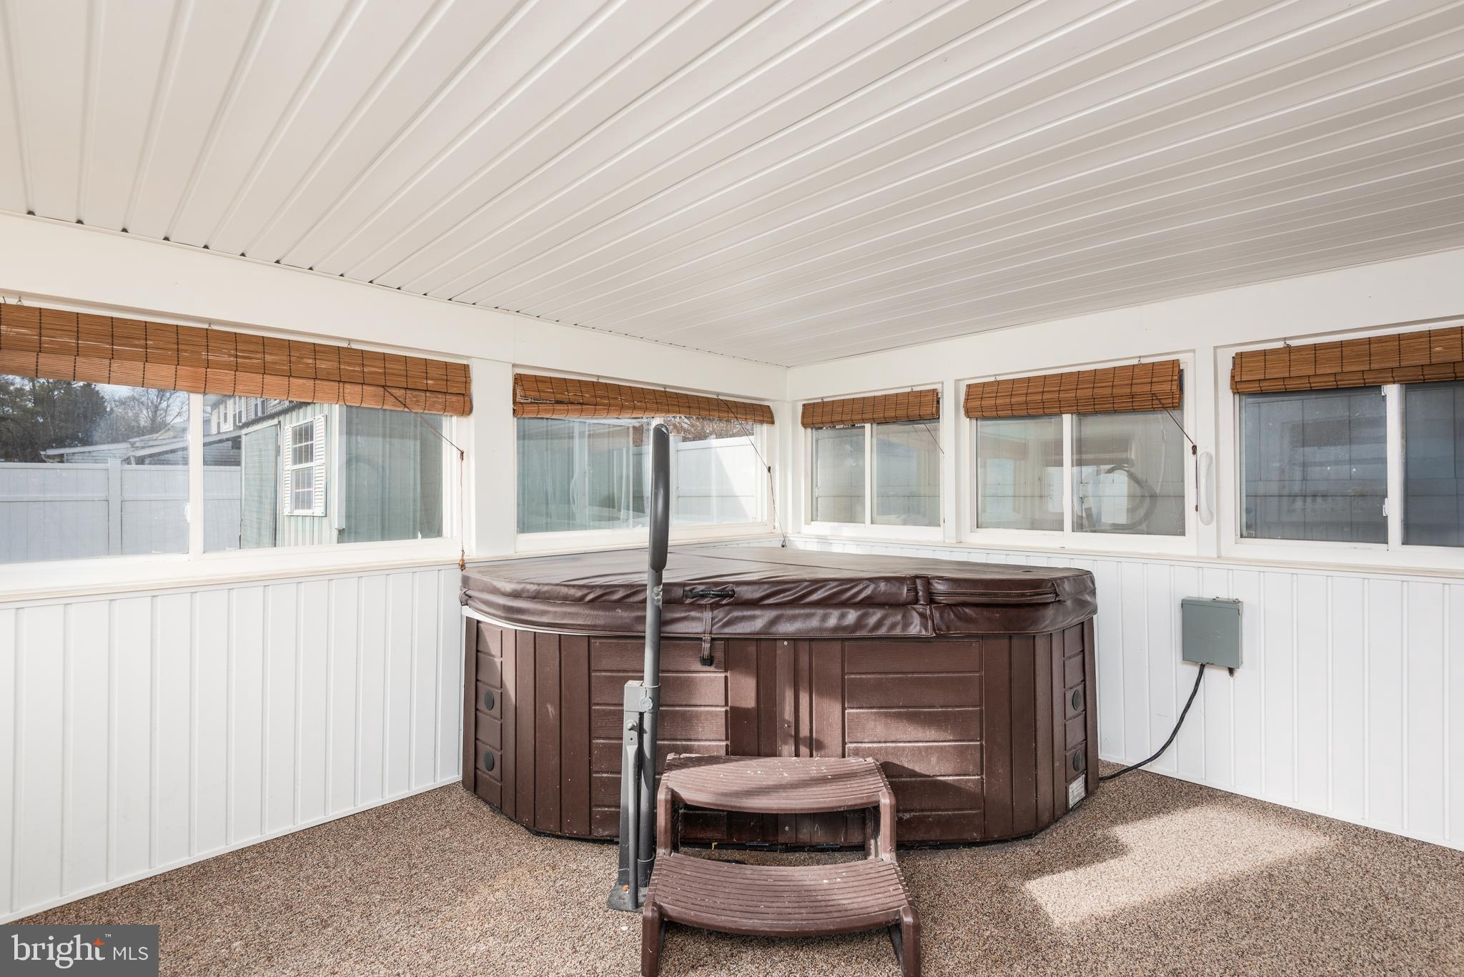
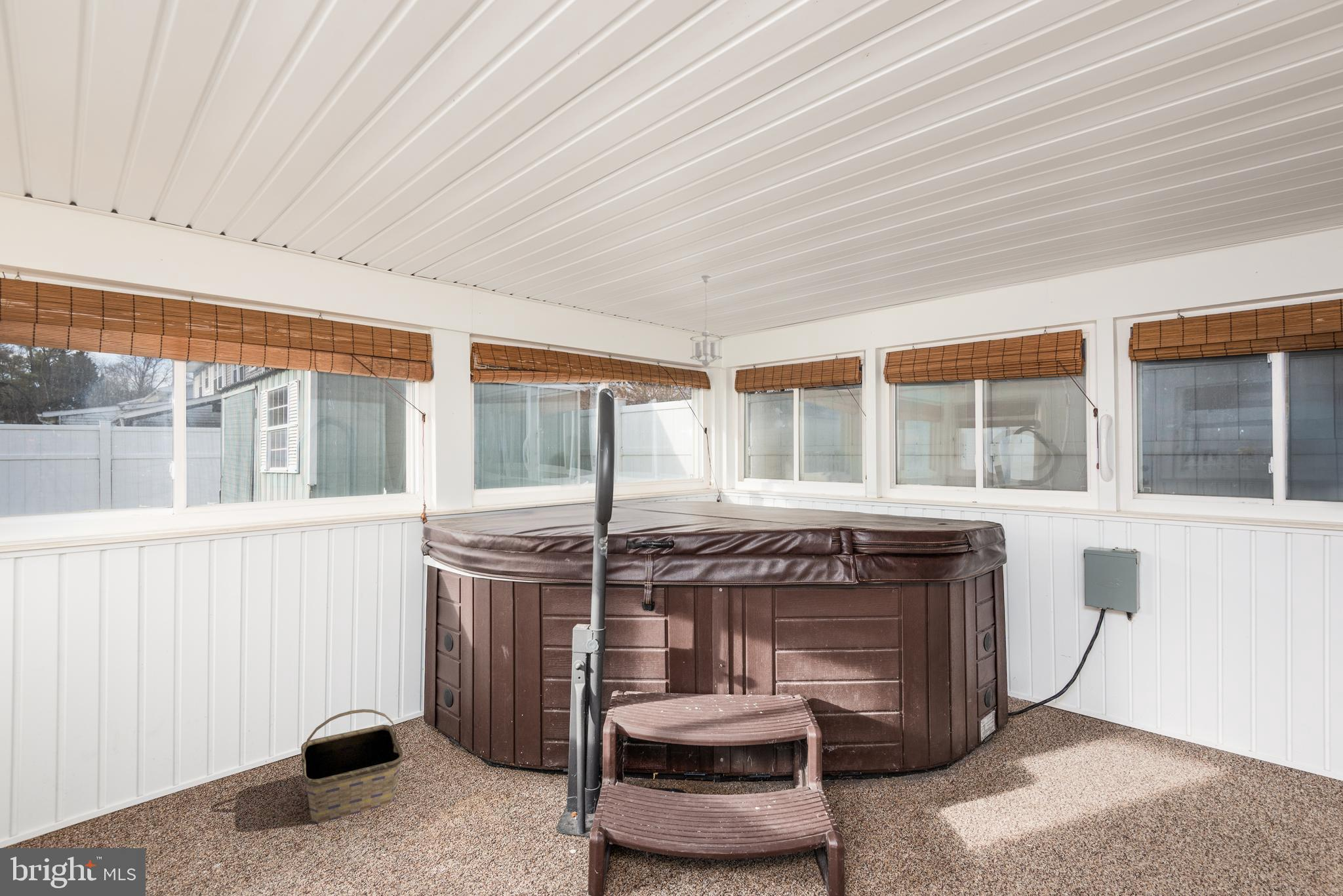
+ basket [300,709,403,825]
+ pendant light [689,275,723,367]
